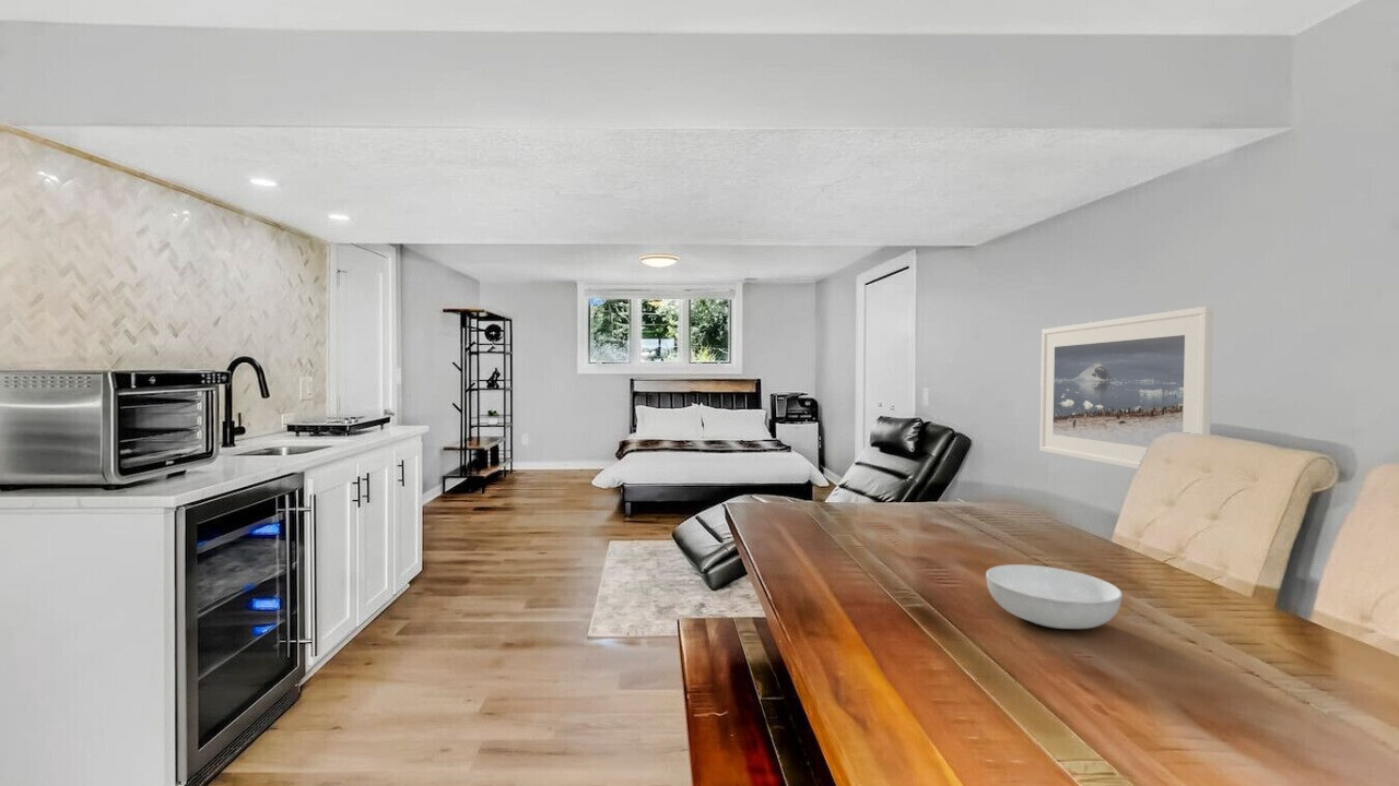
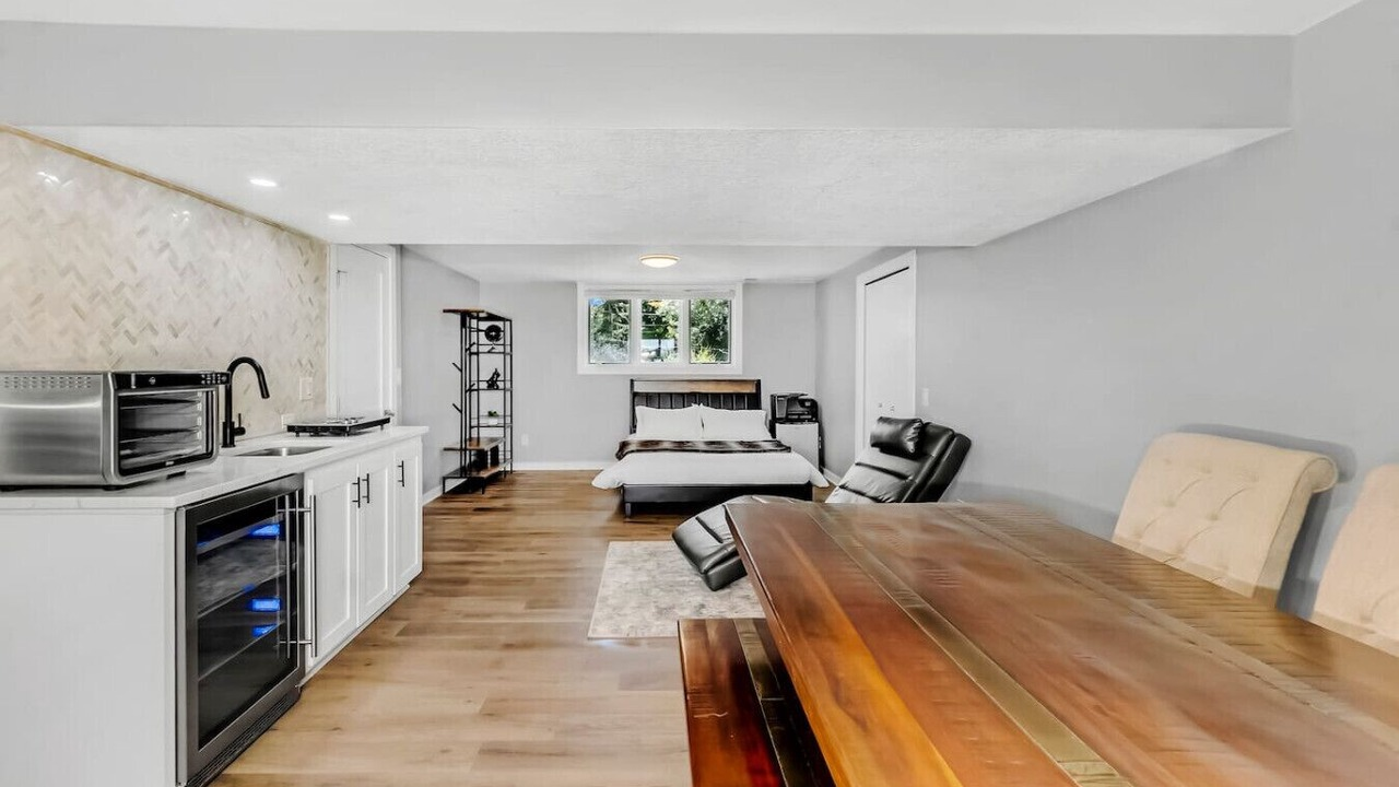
- serving bowl [985,563,1124,630]
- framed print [1038,306,1214,471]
